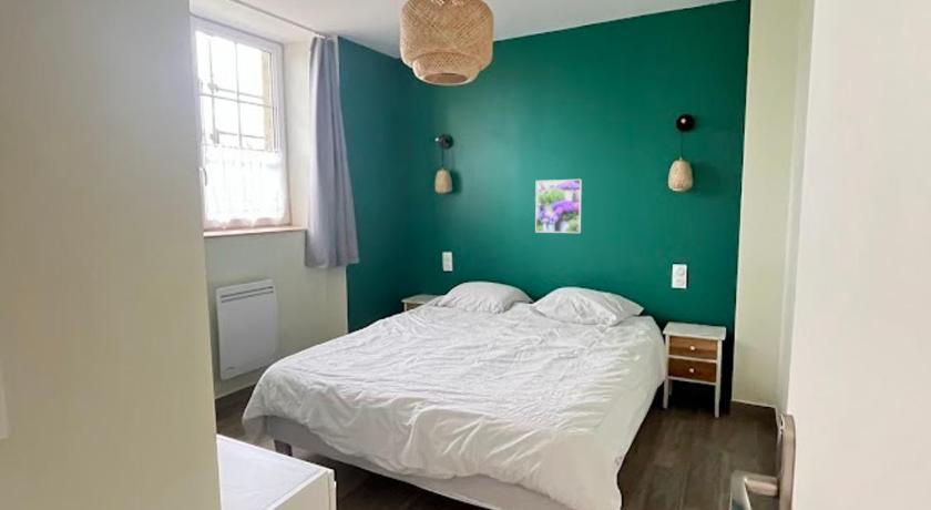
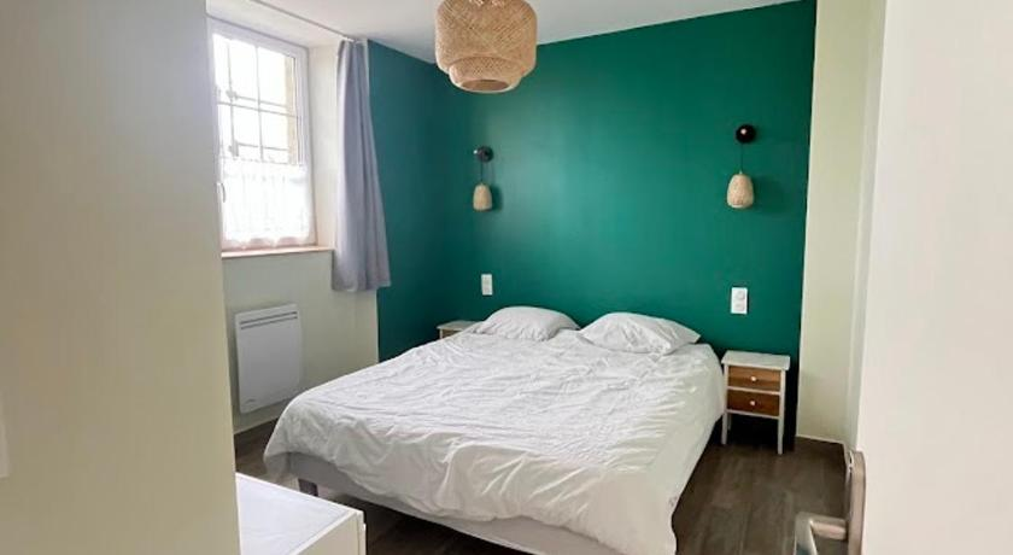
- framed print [534,178,583,234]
